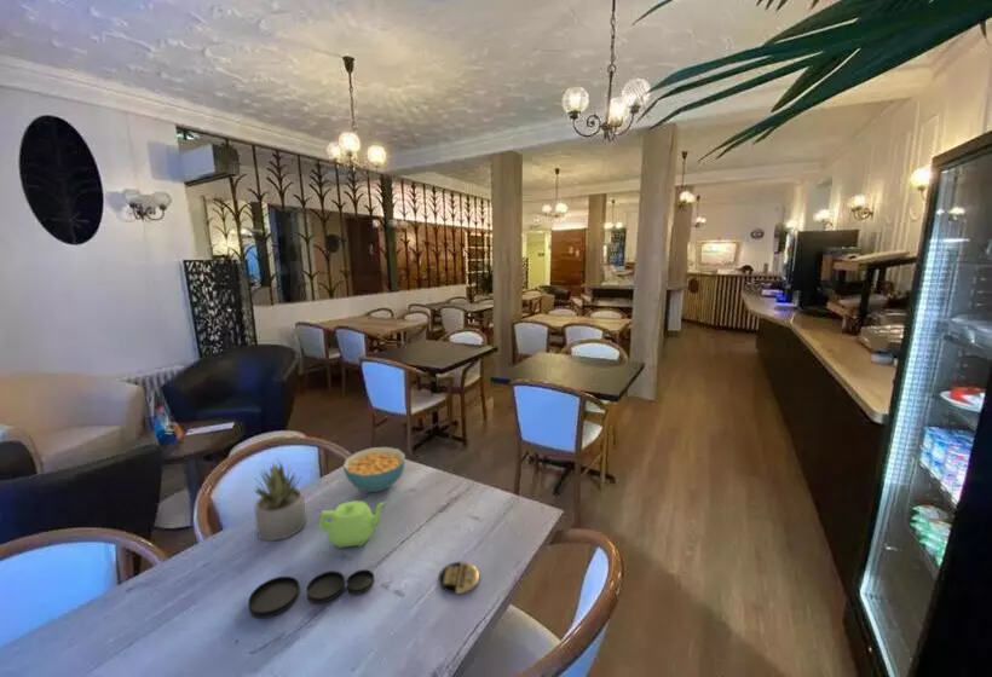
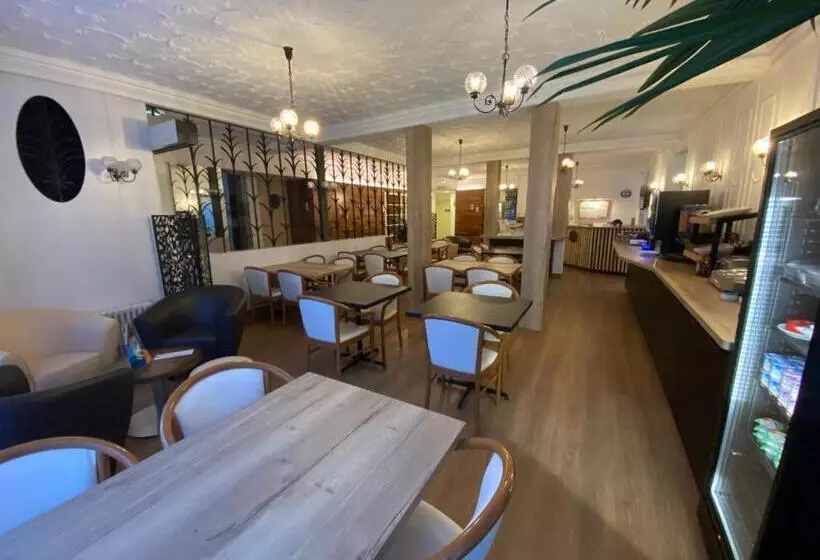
- teapot [318,500,387,549]
- cereal bowl [342,446,406,493]
- plate [247,568,375,619]
- succulent plant [253,458,307,542]
- coaster [437,561,480,595]
